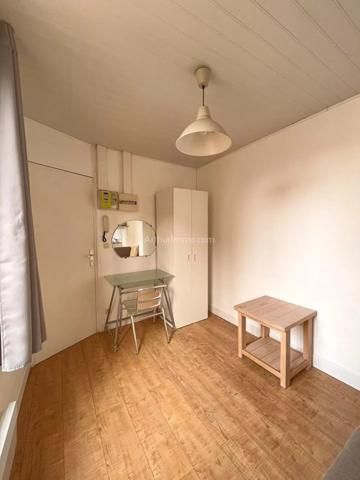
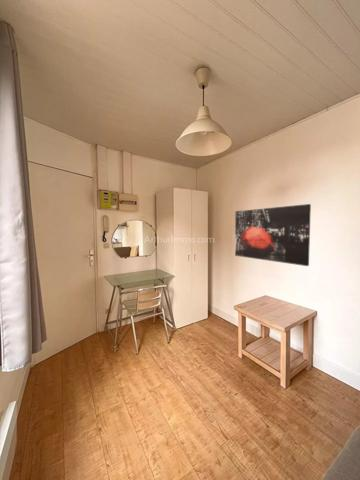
+ wall art [234,203,312,267]
